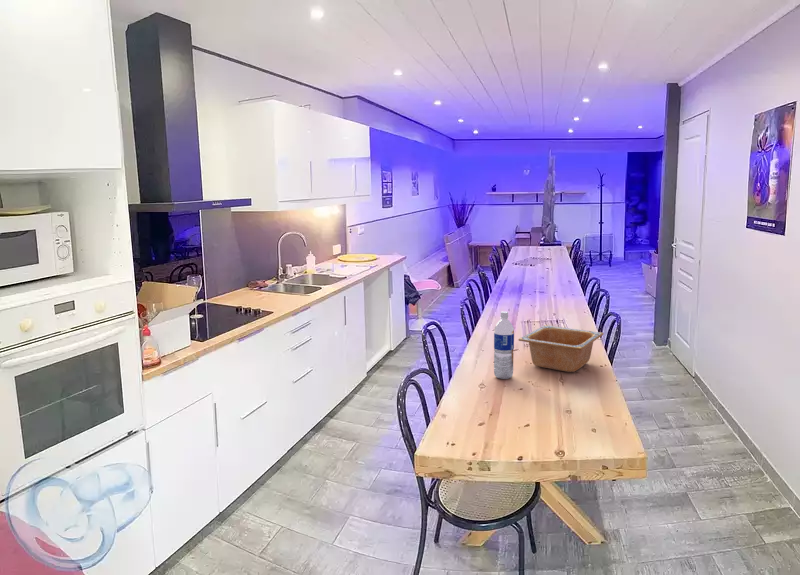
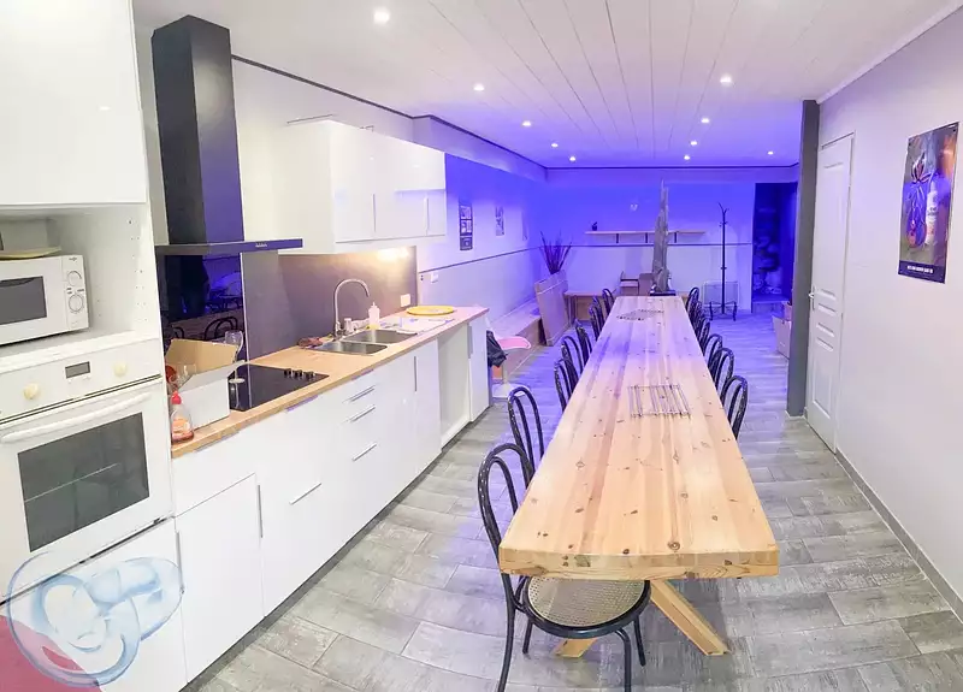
- serving bowl [517,324,605,373]
- water bottle [493,310,515,380]
